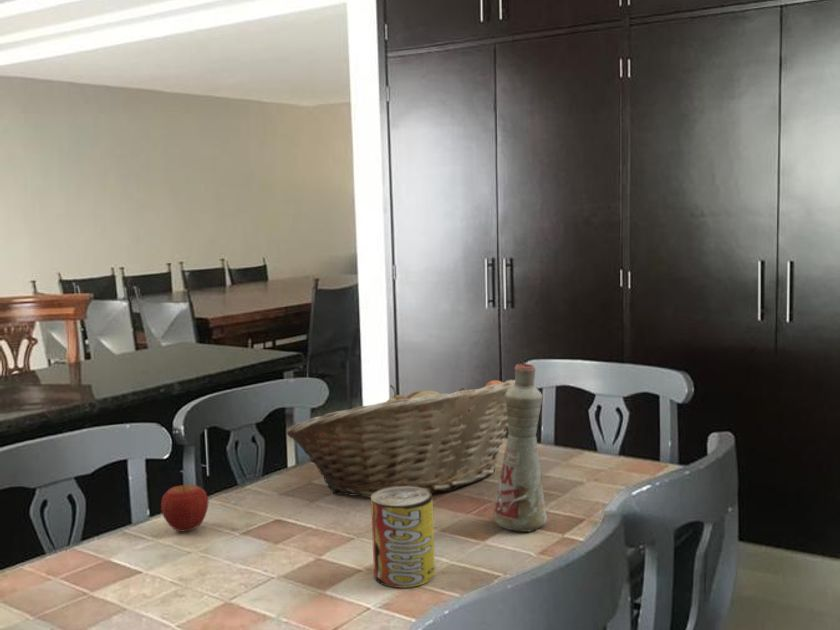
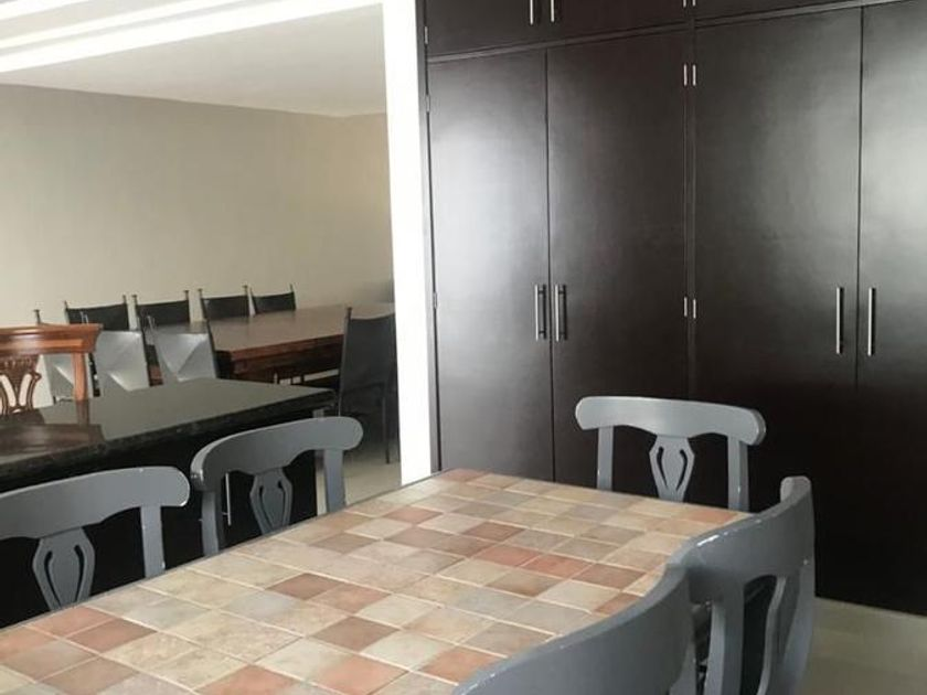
- fruit basket [286,378,515,499]
- beverage can [370,487,436,589]
- bottle [493,361,548,533]
- apple [160,484,209,532]
